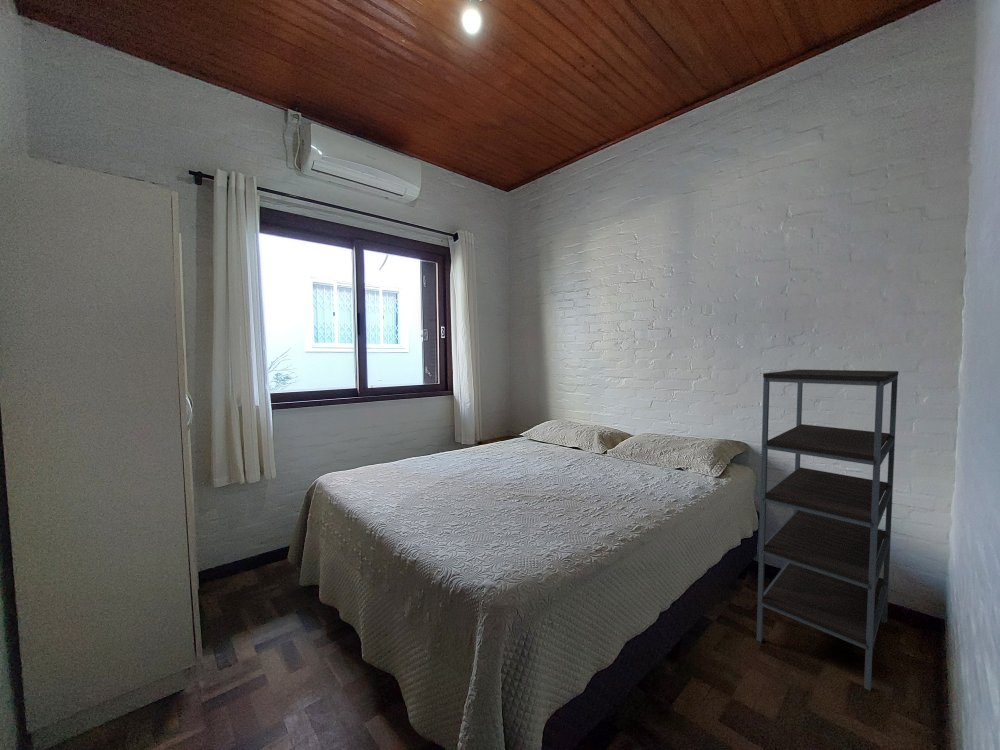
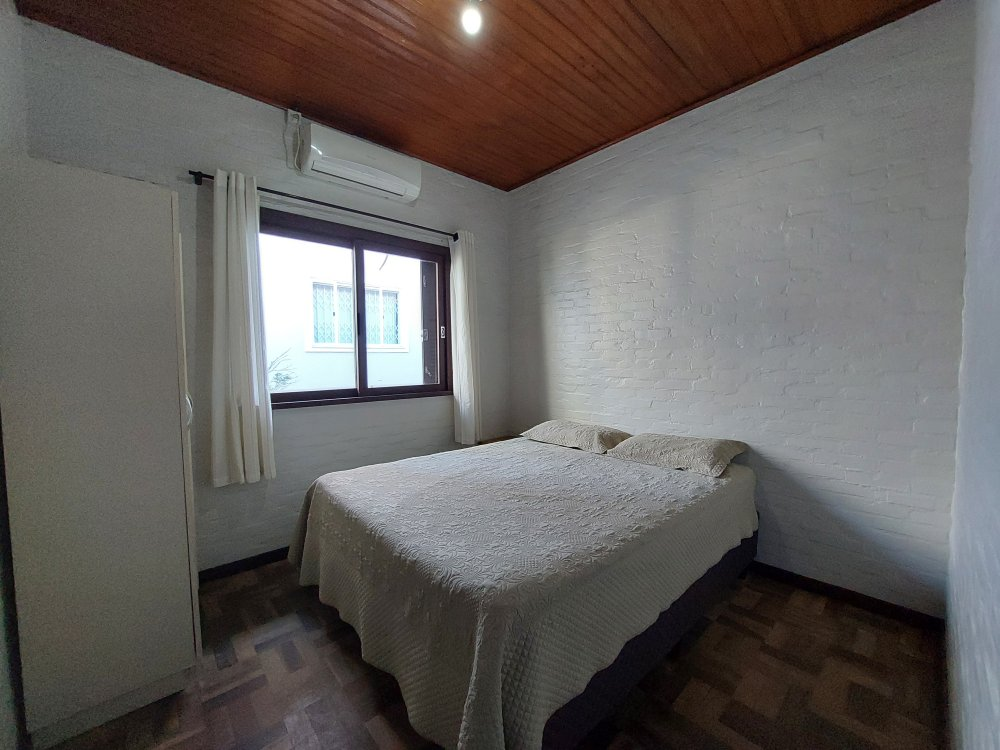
- shelving unit [756,368,899,691]
